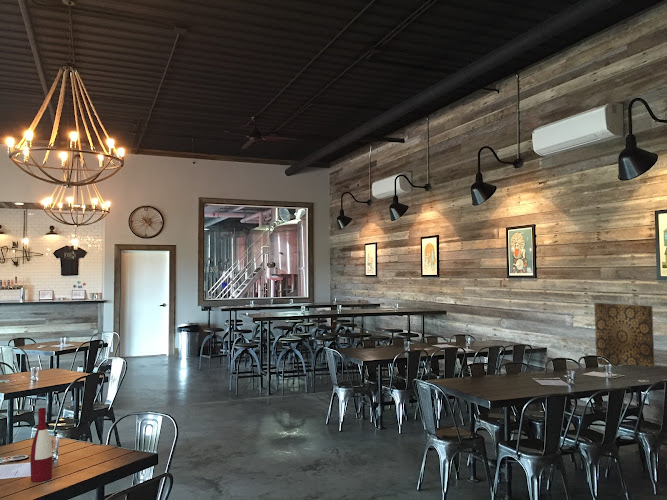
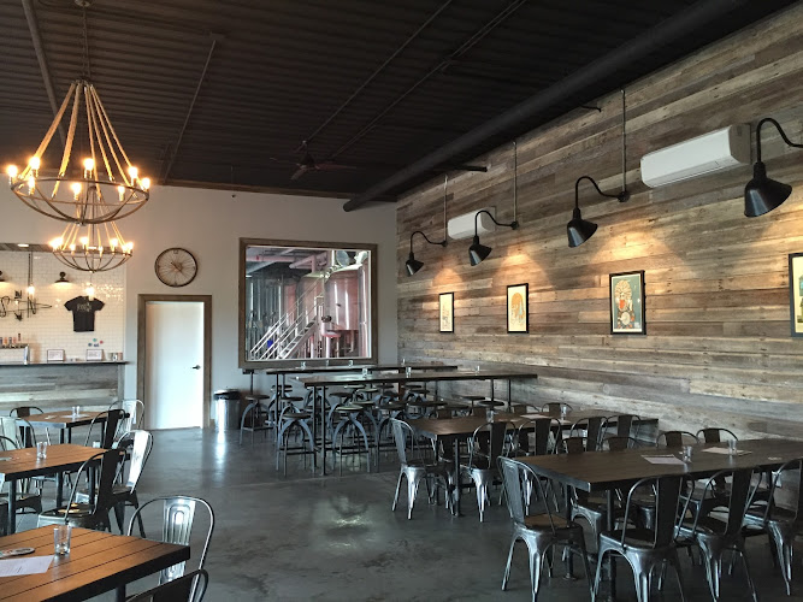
- wall art [593,302,656,368]
- alcohol [29,407,54,483]
